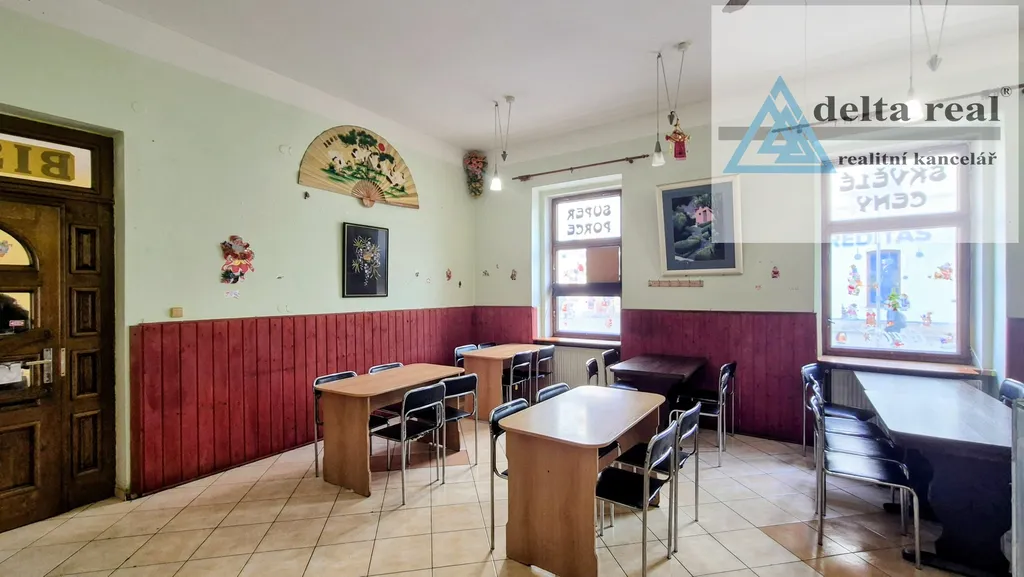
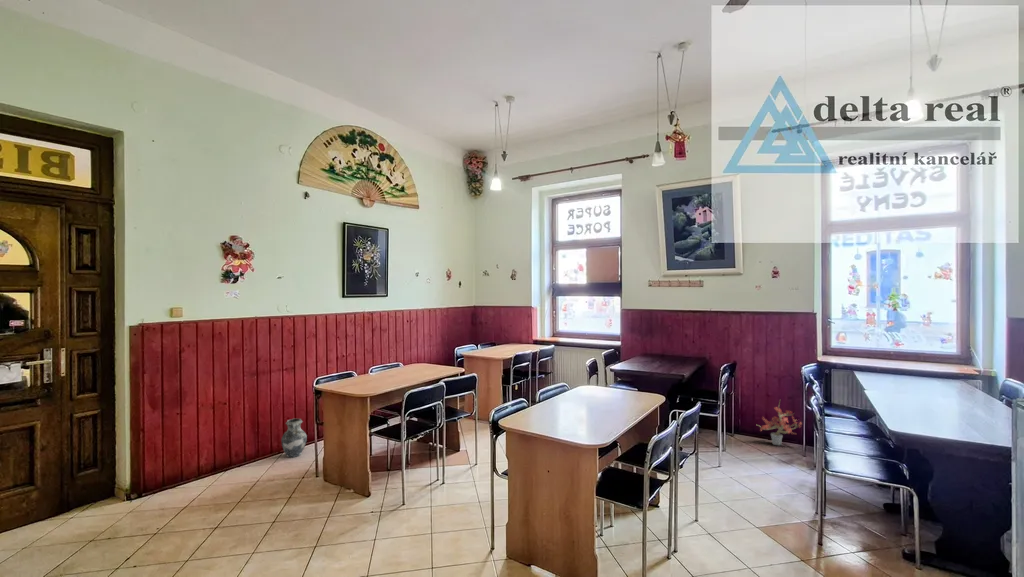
+ potted plant [757,400,803,446]
+ ceramic jug [280,418,308,458]
